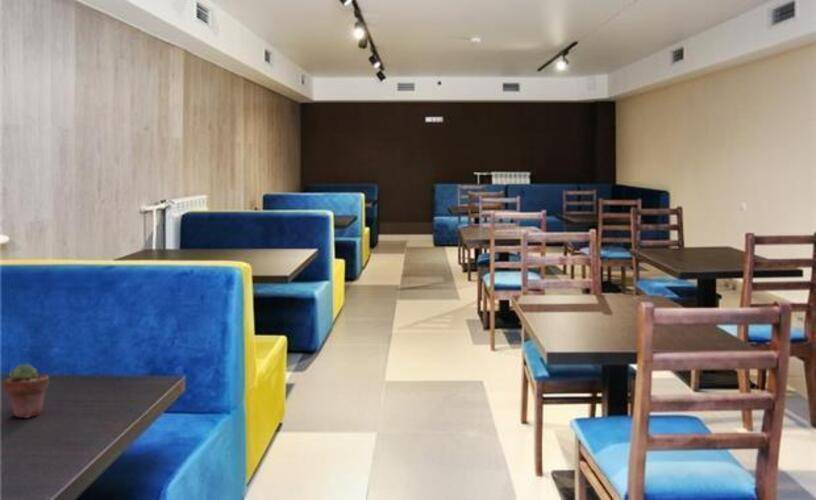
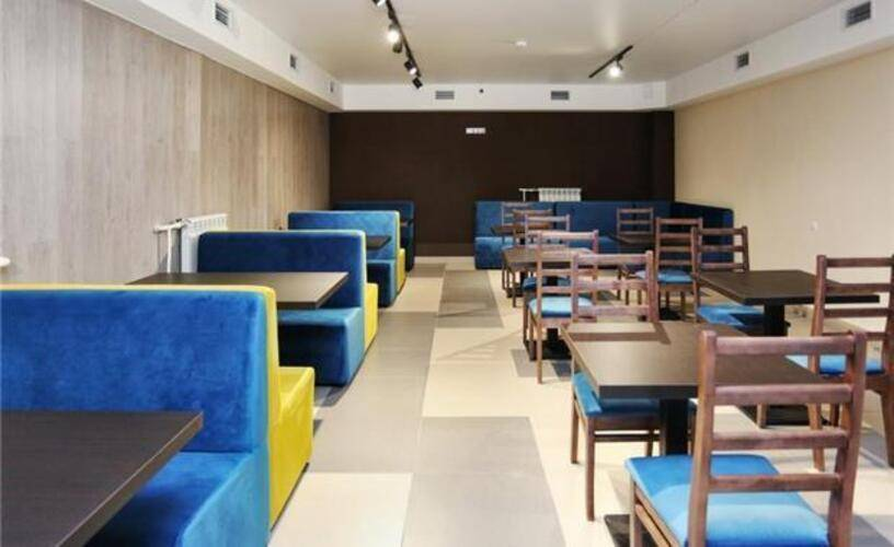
- potted succulent [3,363,50,419]
